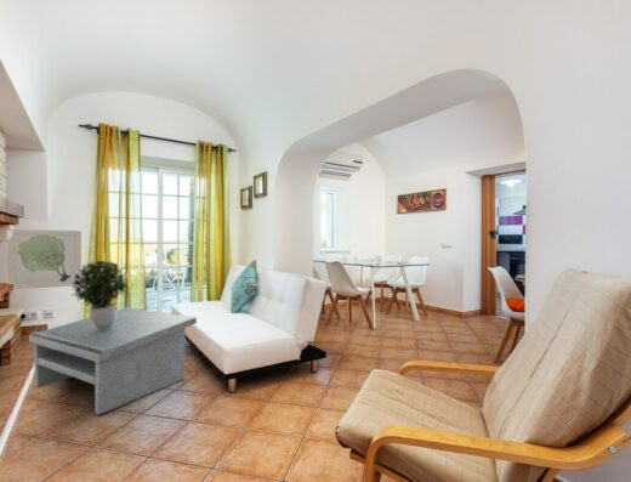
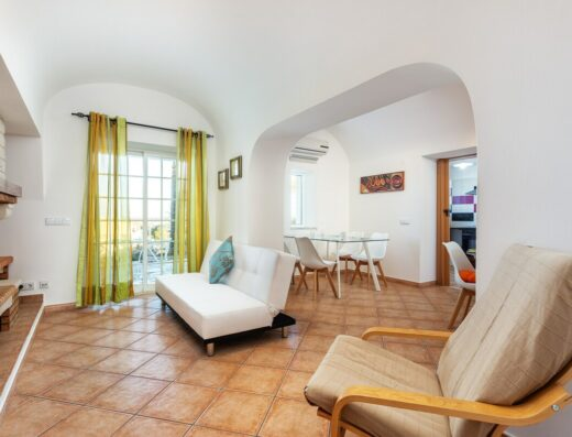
- potted plant [69,259,129,329]
- wall art [6,228,83,290]
- coffee table [28,306,198,416]
